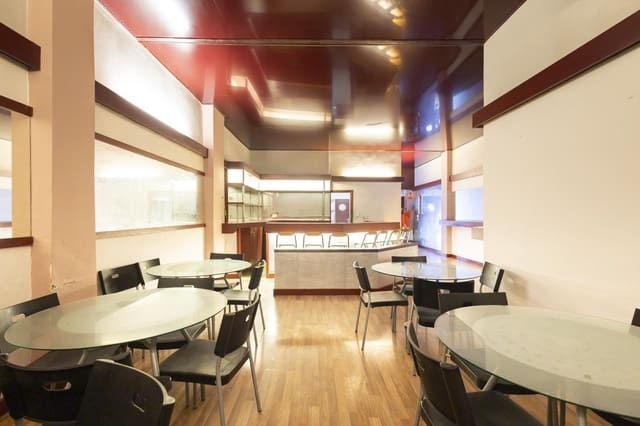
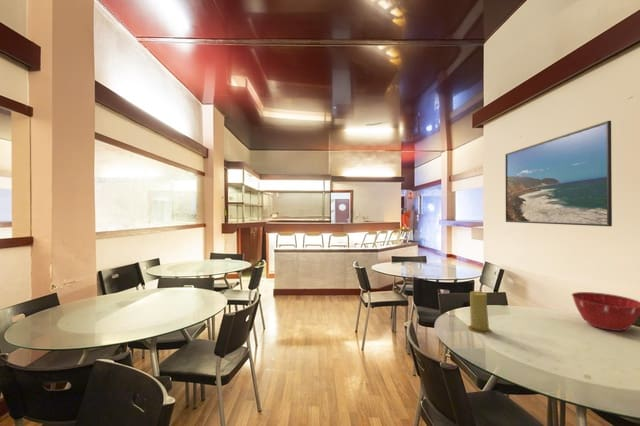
+ mixing bowl [571,291,640,332]
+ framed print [504,120,613,227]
+ candle [467,290,493,335]
